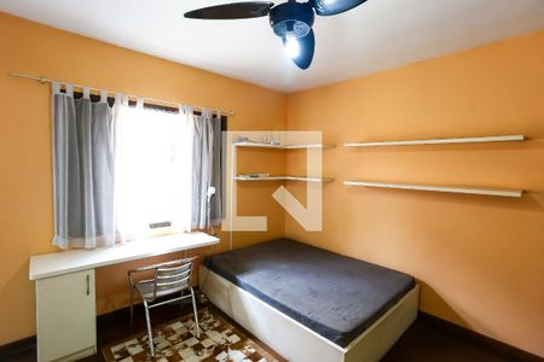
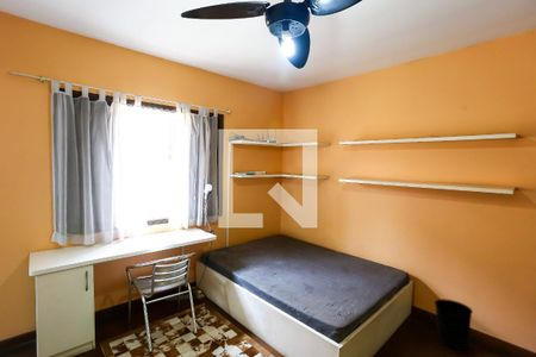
+ wastebasket [434,298,474,351]
